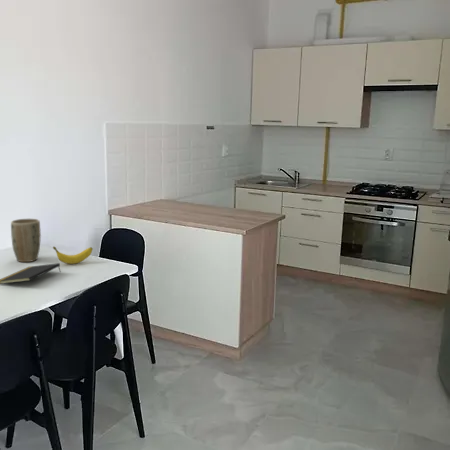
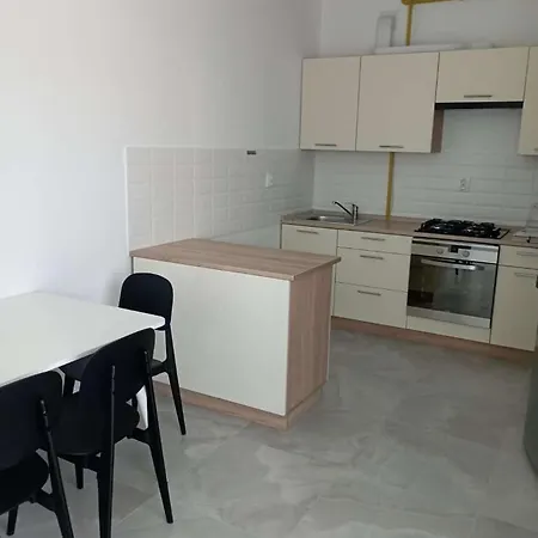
- plant pot [10,218,42,263]
- notepad [0,262,61,285]
- banana [52,246,94,265]
